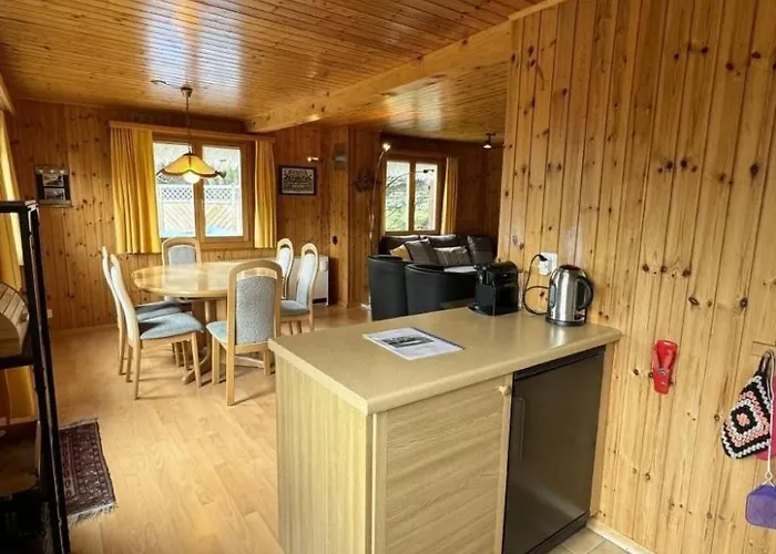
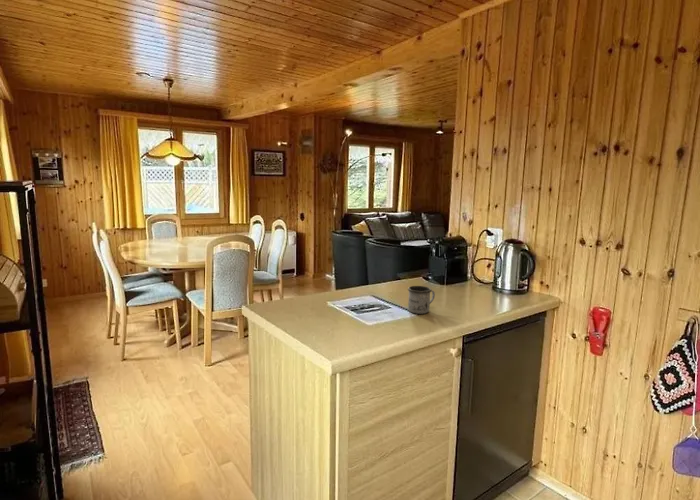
+ mug [407,285,436,315]
